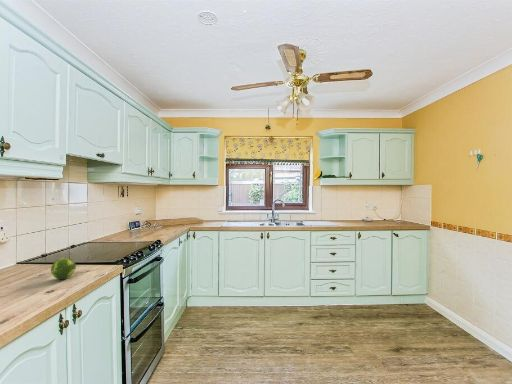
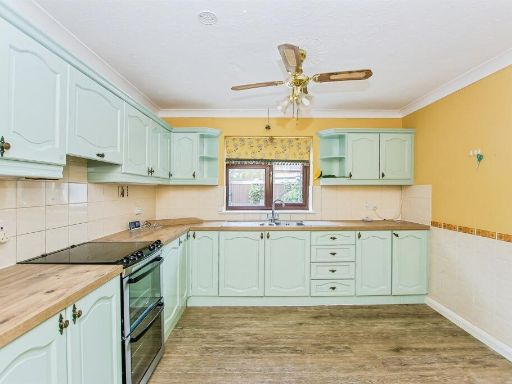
- fruit [50,257,77,280]
